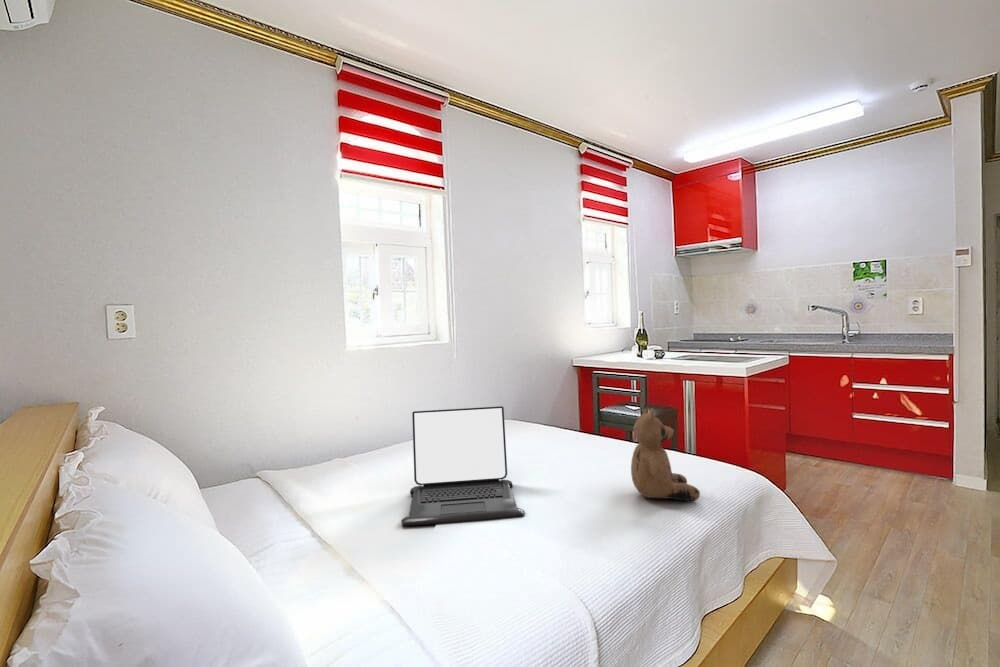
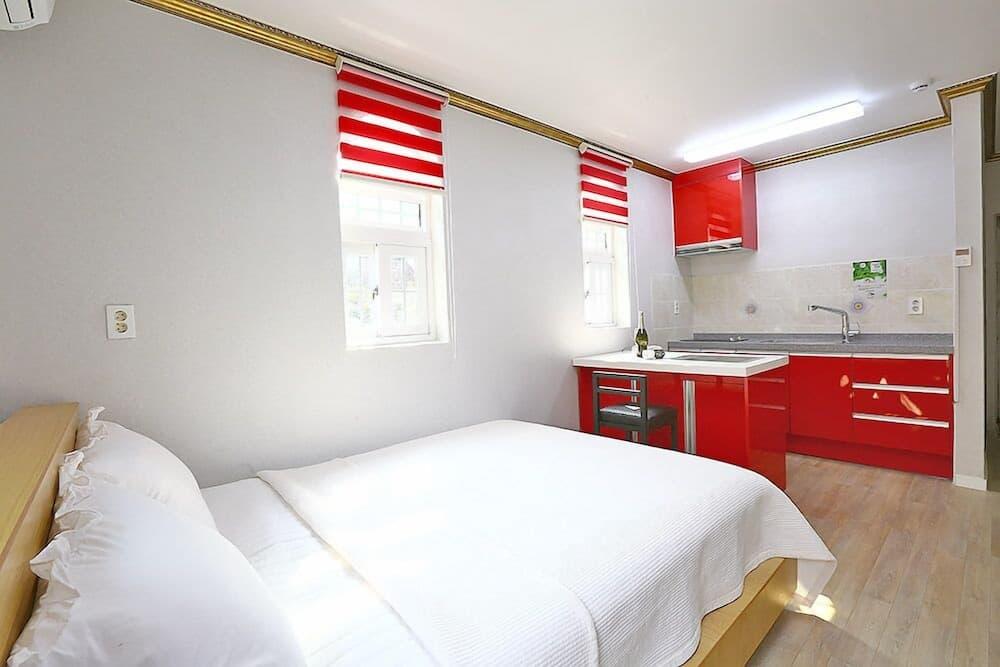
- laptop [400,405,525,527]
- teddy bear [630,403,701,502]
